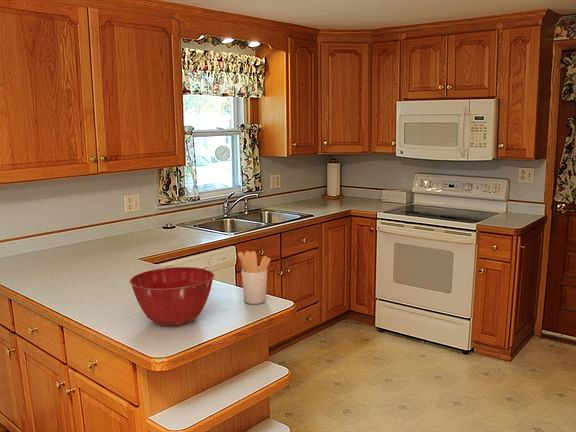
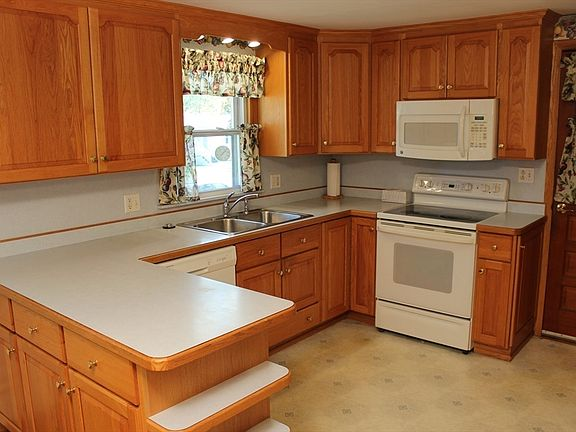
- utensil holder [237,250,271,305]
- mixing bowl [129,266,215,327]
